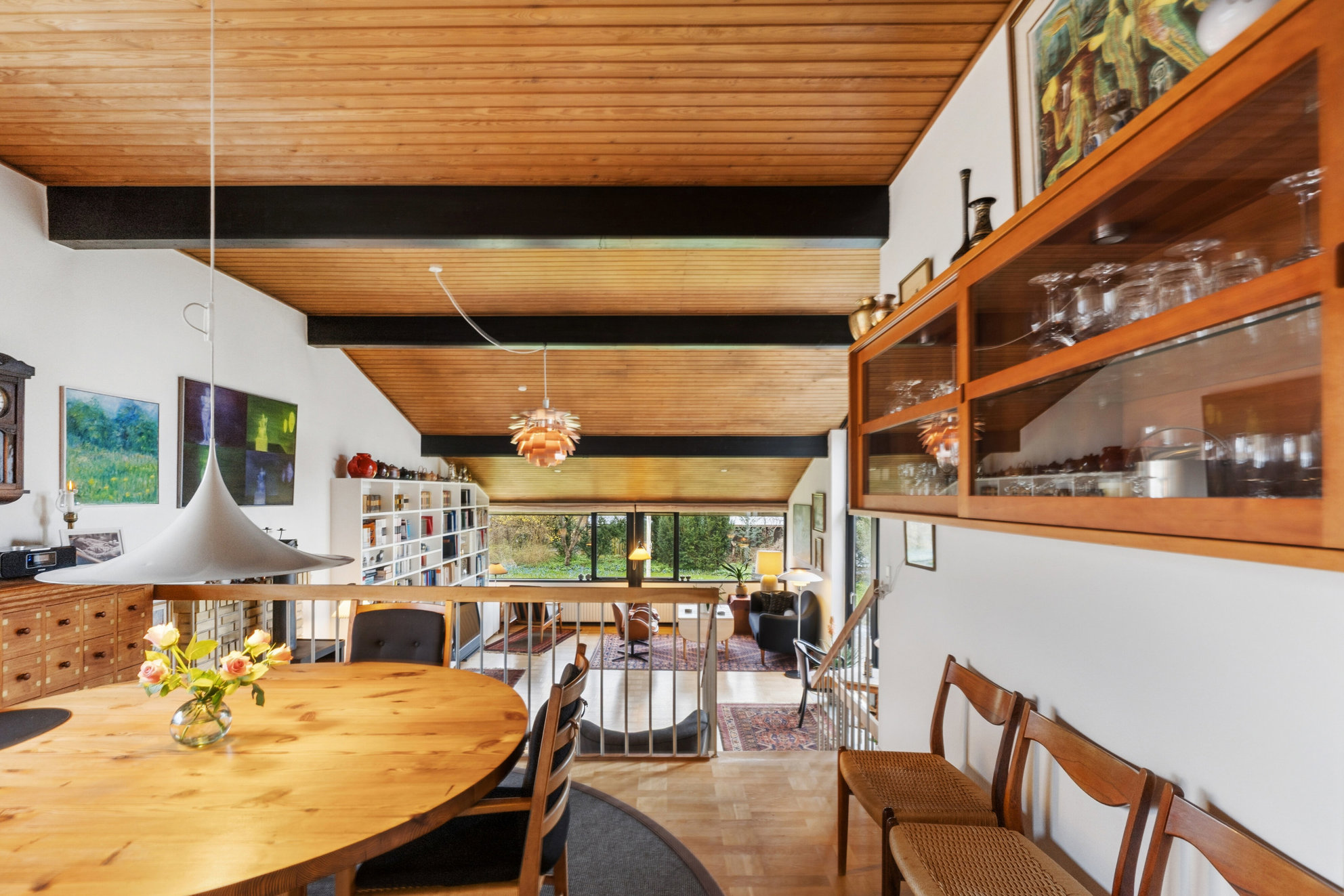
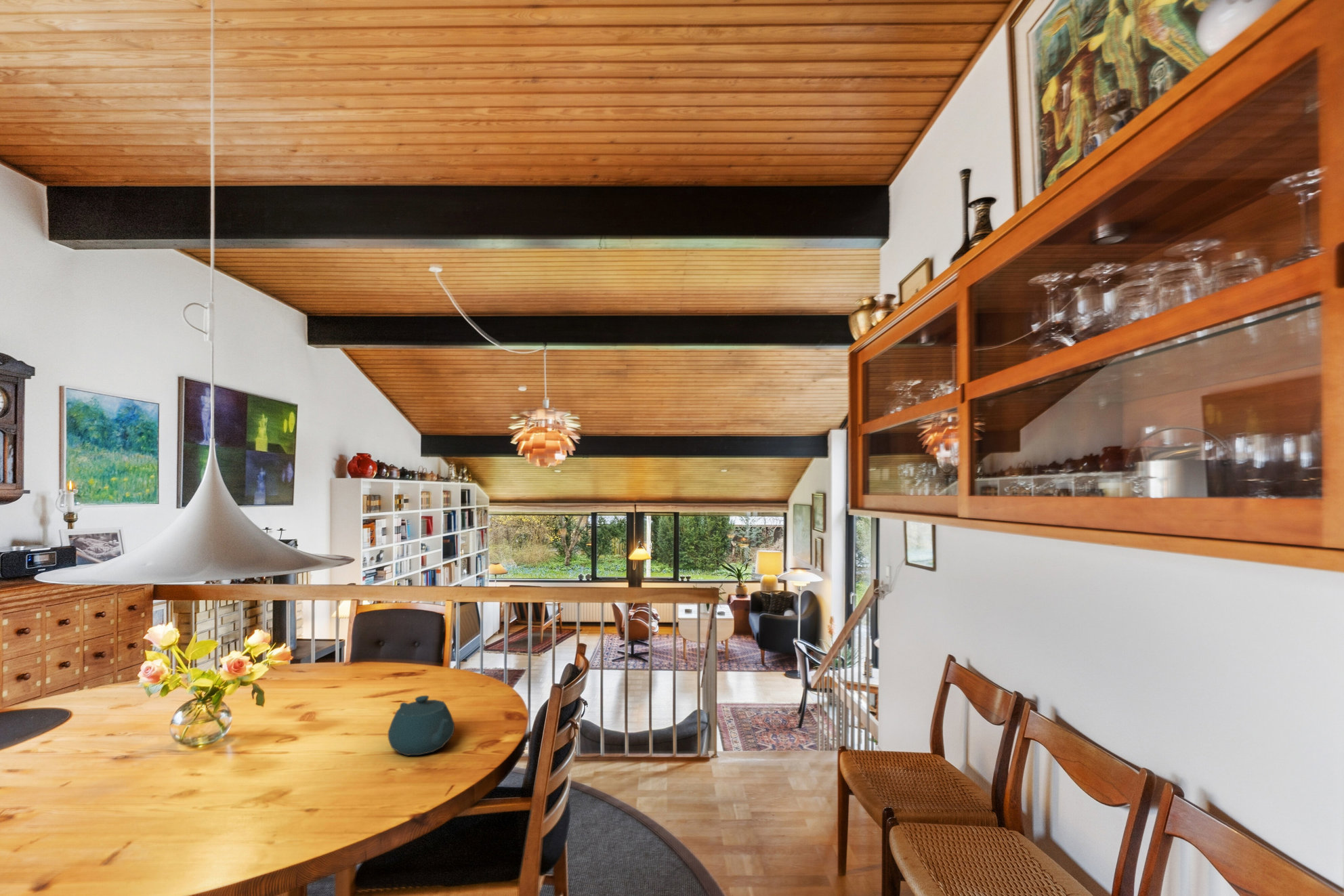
+ teapot [387,695,455,756]
